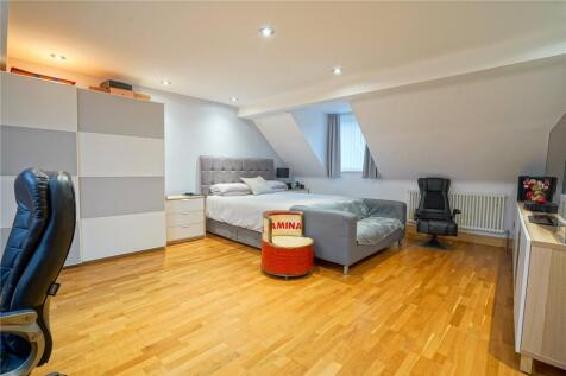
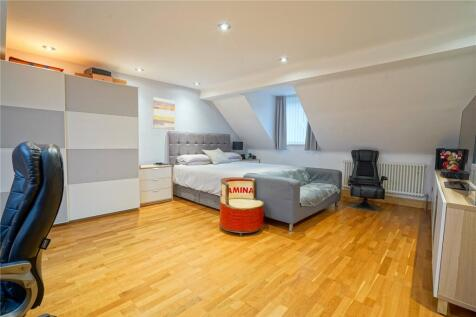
+ wall art [152,96,176,131]
